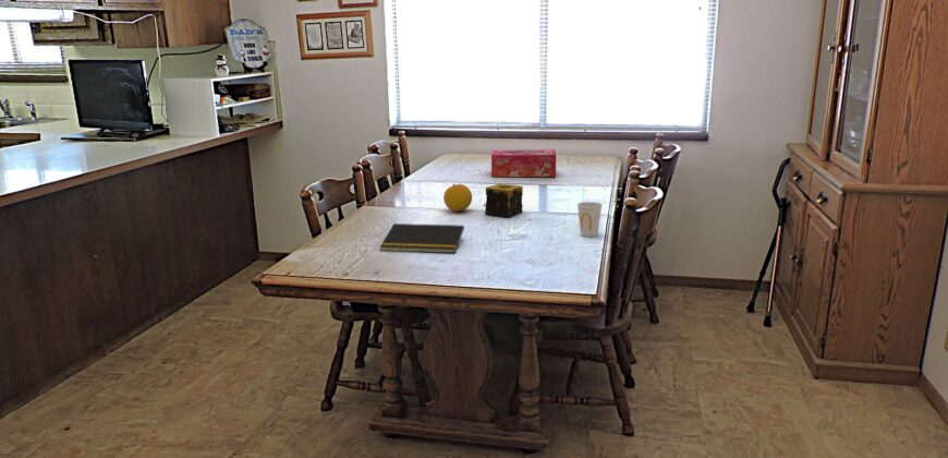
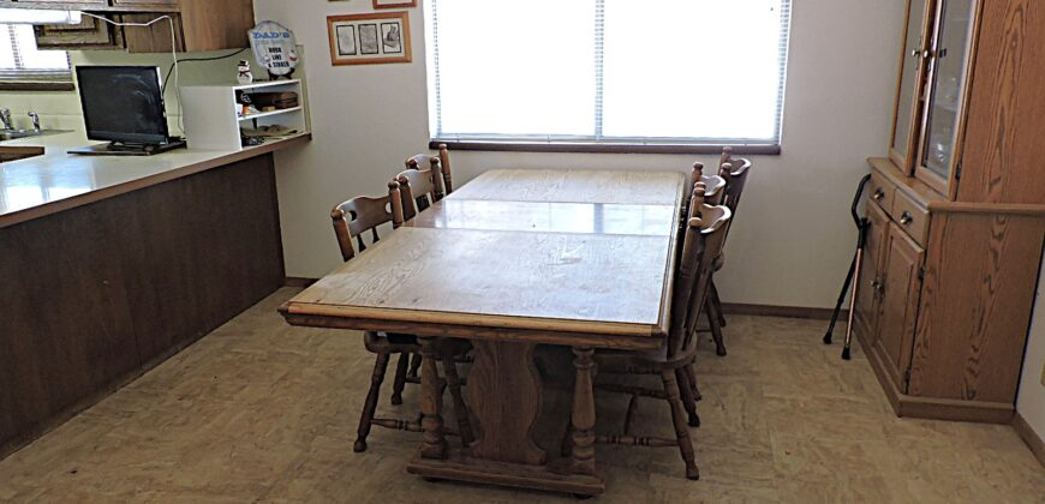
- cup [576,201,604,238]
- fruit [442,183,473,213]
- notepad [379,222,465,254]
- candle [484,182,524,218]
- tissue box [490,148,557,178]
